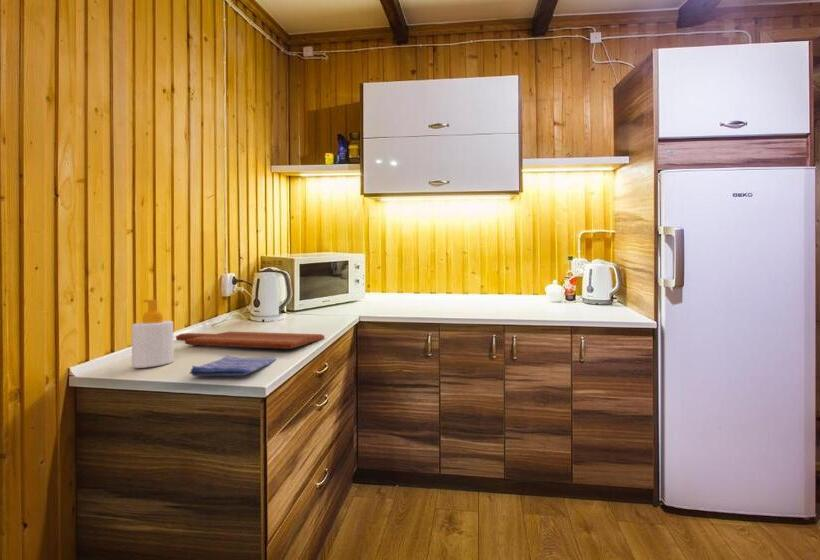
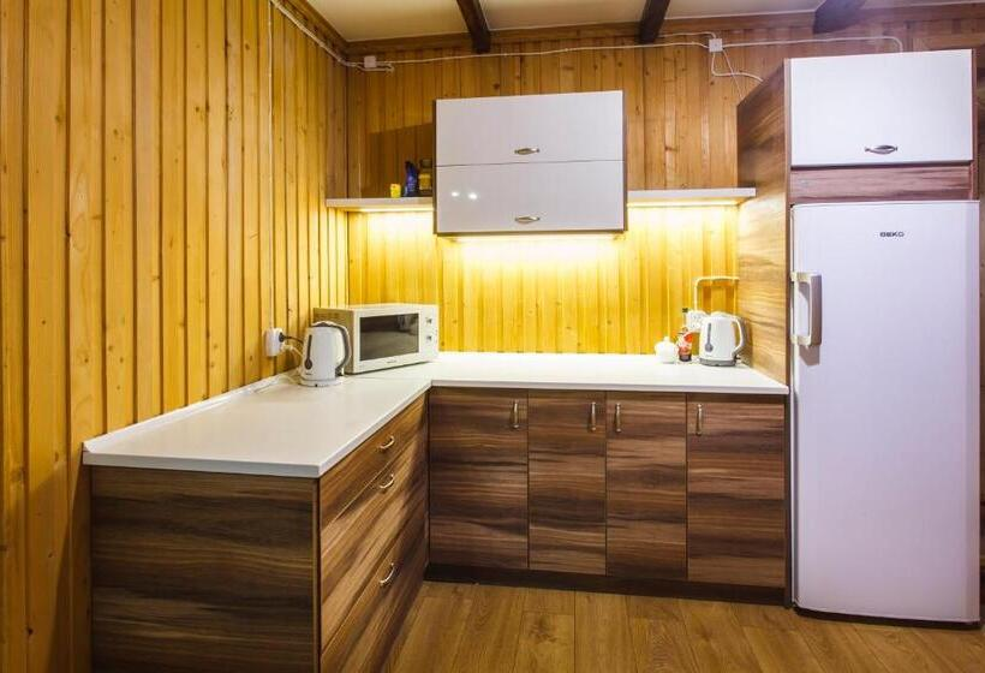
- dish towel [189,355,277,377]
- soap bottle [131,299,175,369]
- cutting board [175,330,325,350]
